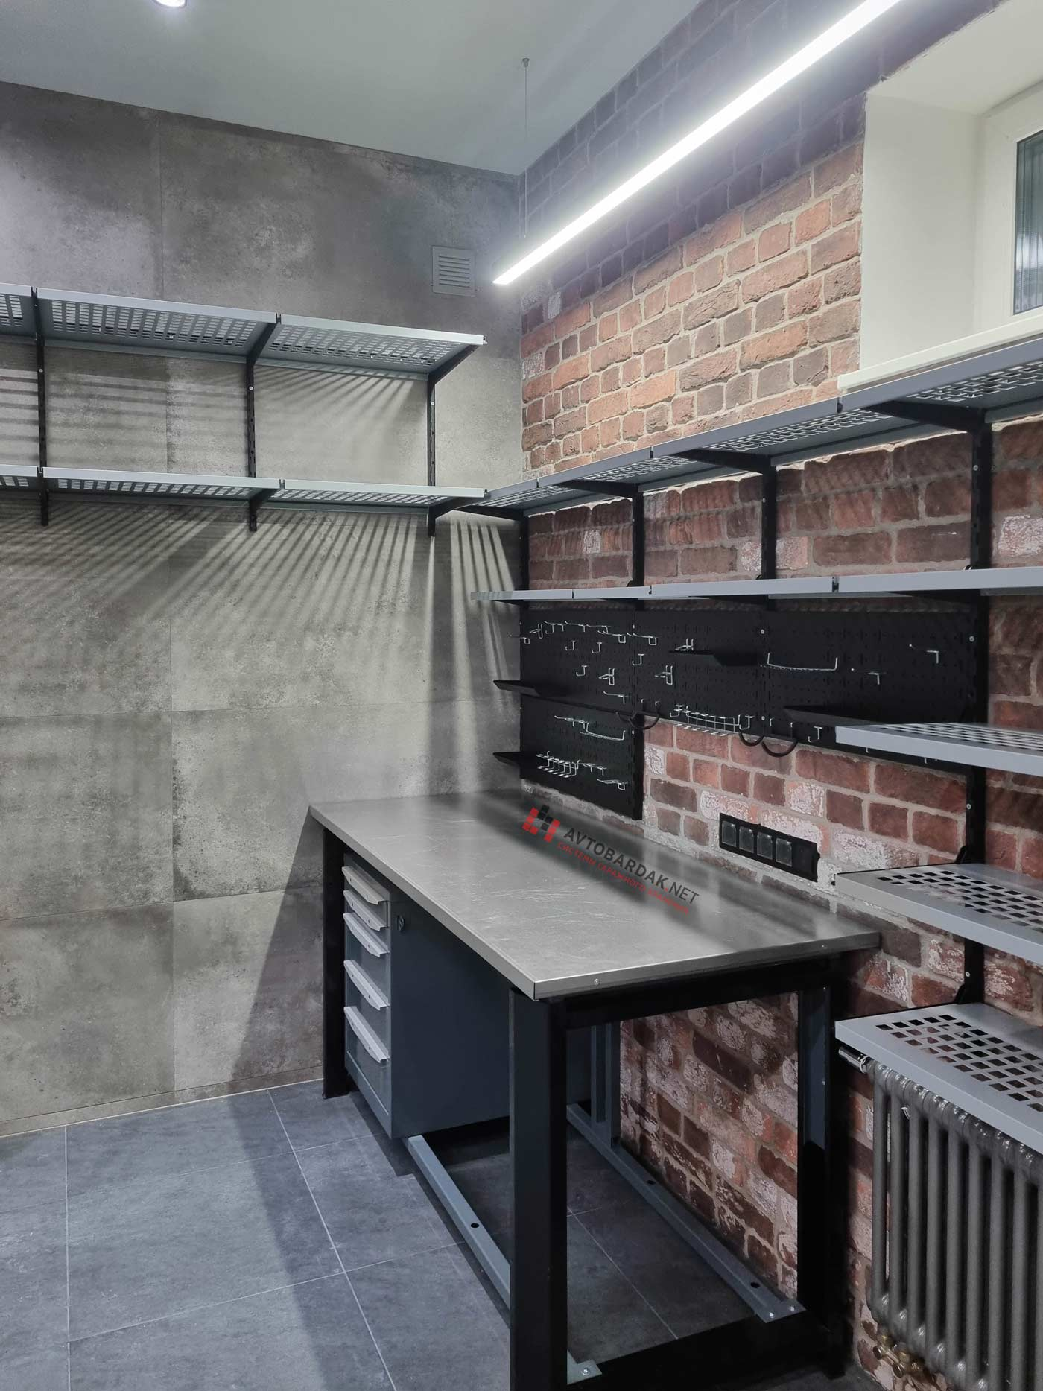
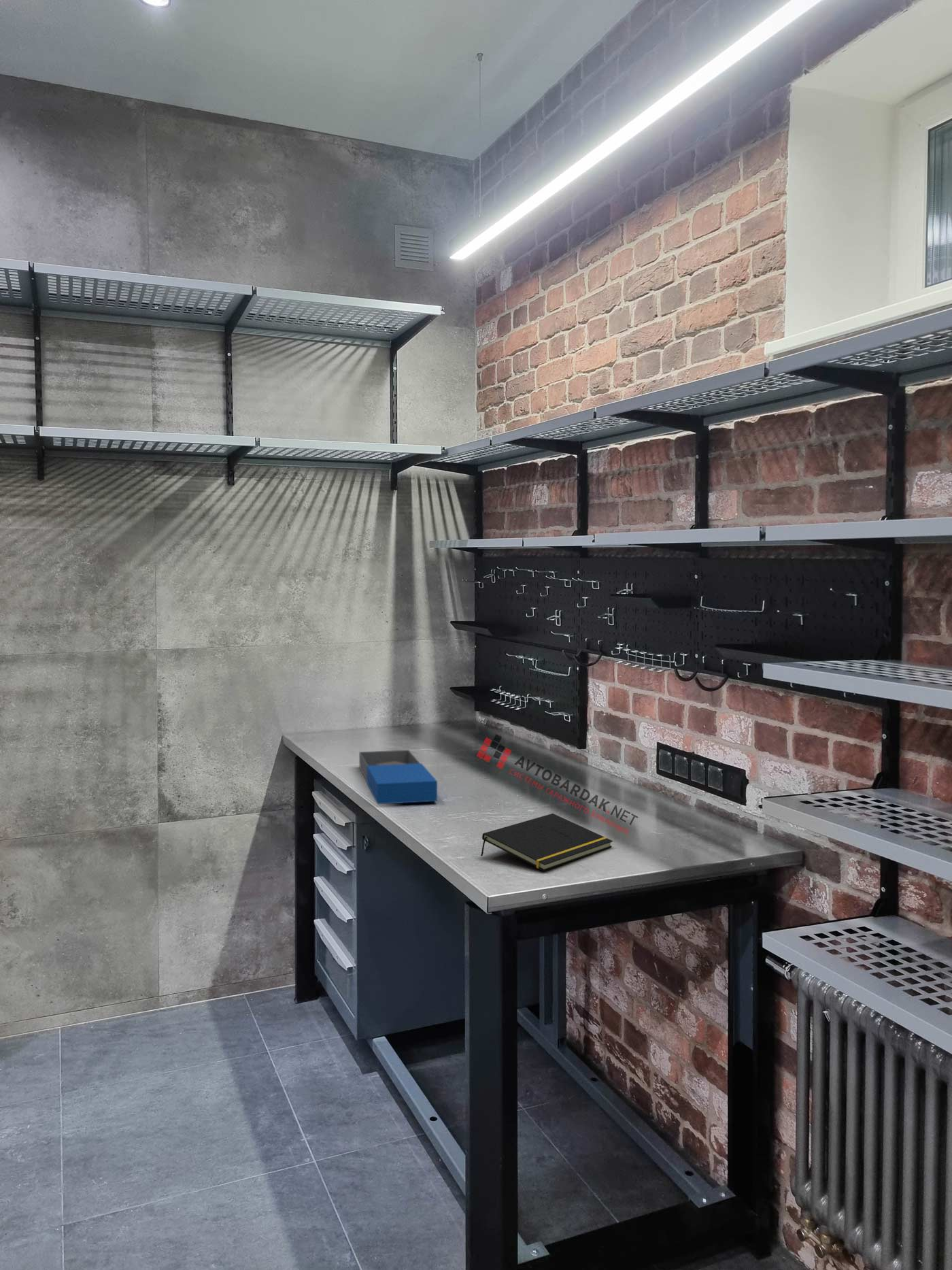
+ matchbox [358,750,438,805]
+ notepad [480,813,613,871]
